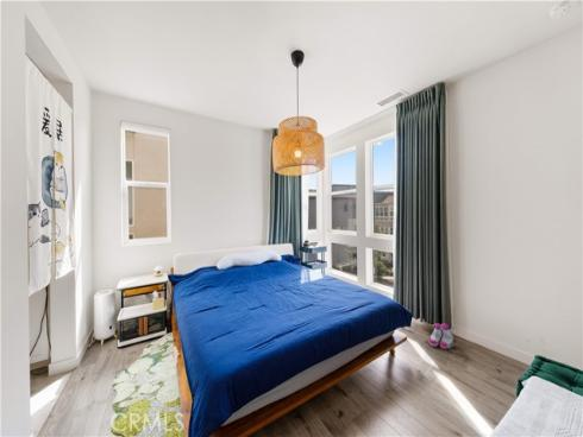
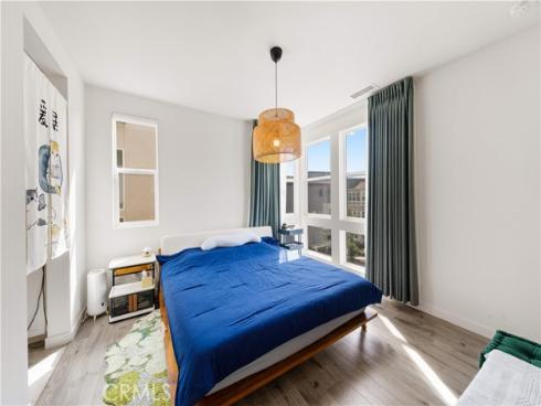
- boots [428,322,455,349]
